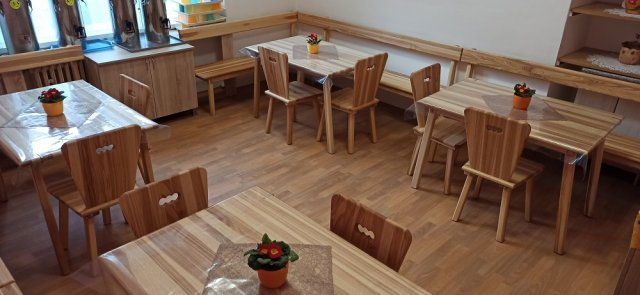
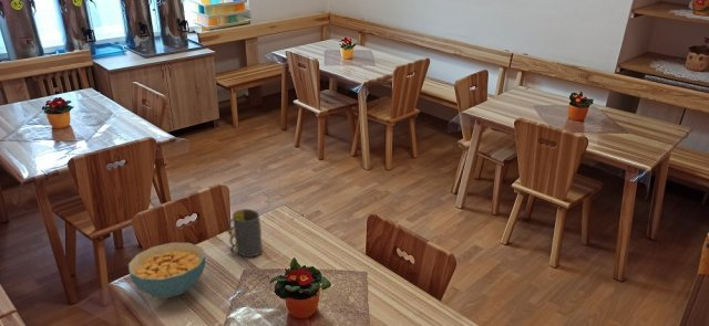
+ mug [227,208,264,257]
+ cereal bowl [127,242,206,298]
